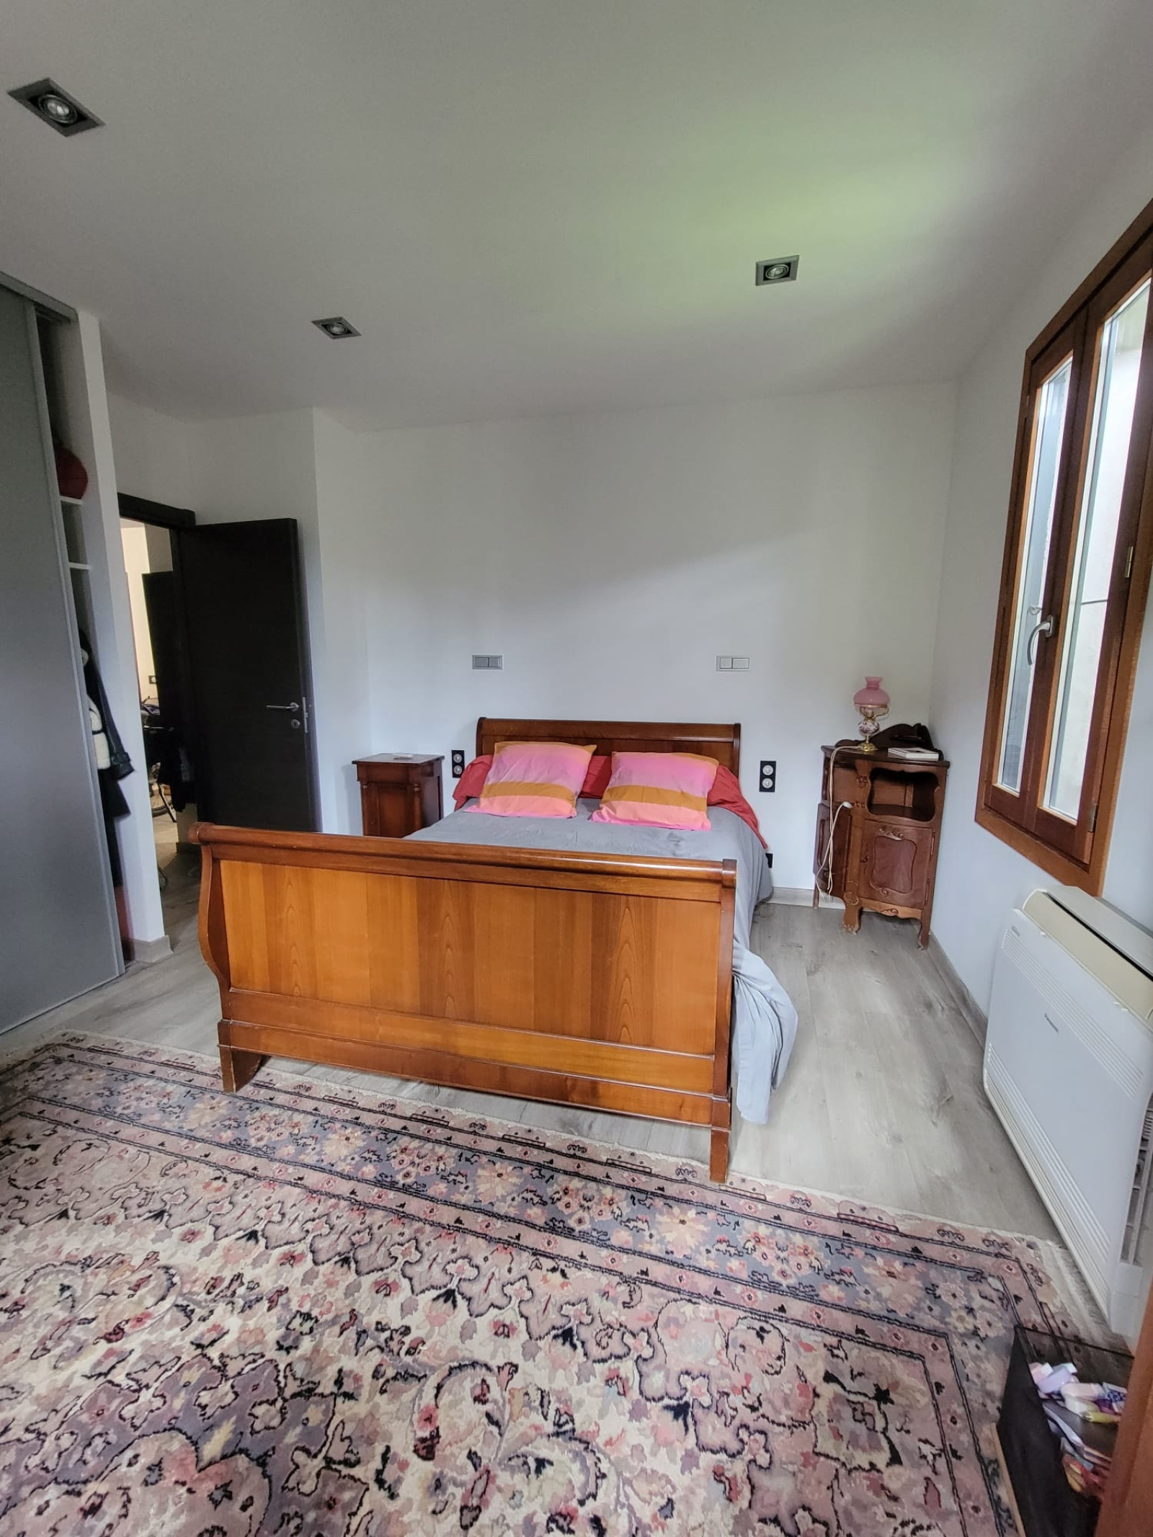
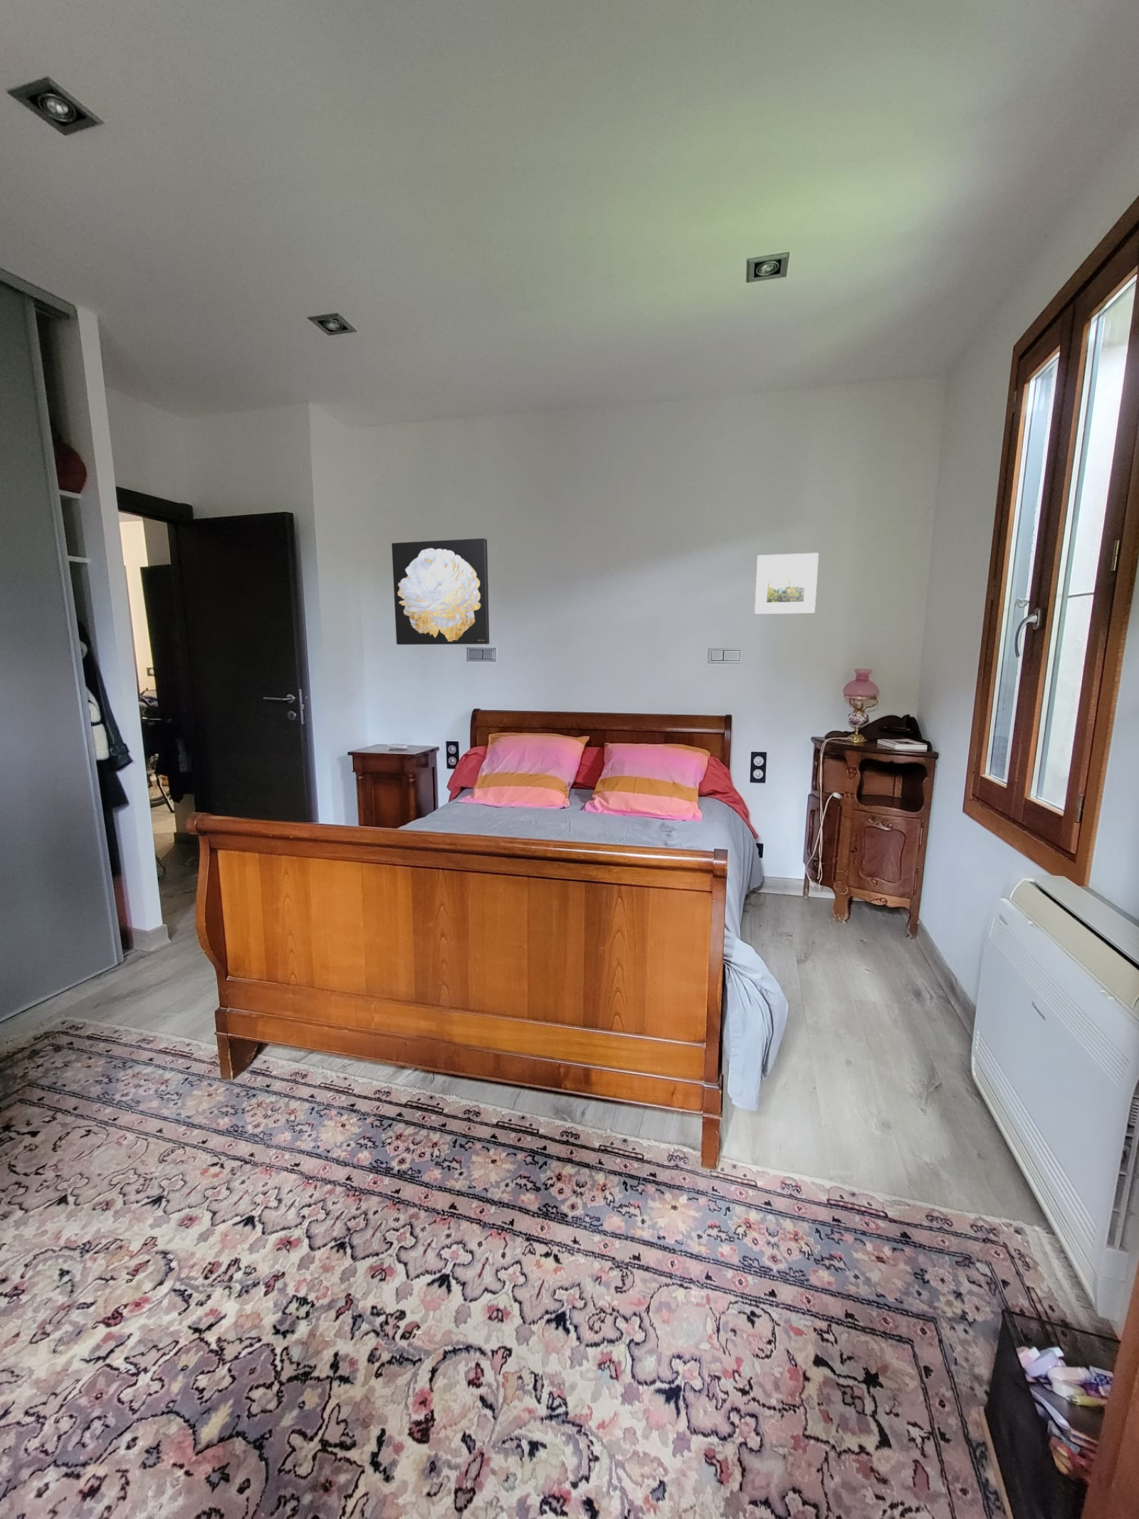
+ wall art [391,537,489,645]
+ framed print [754,552,820,614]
